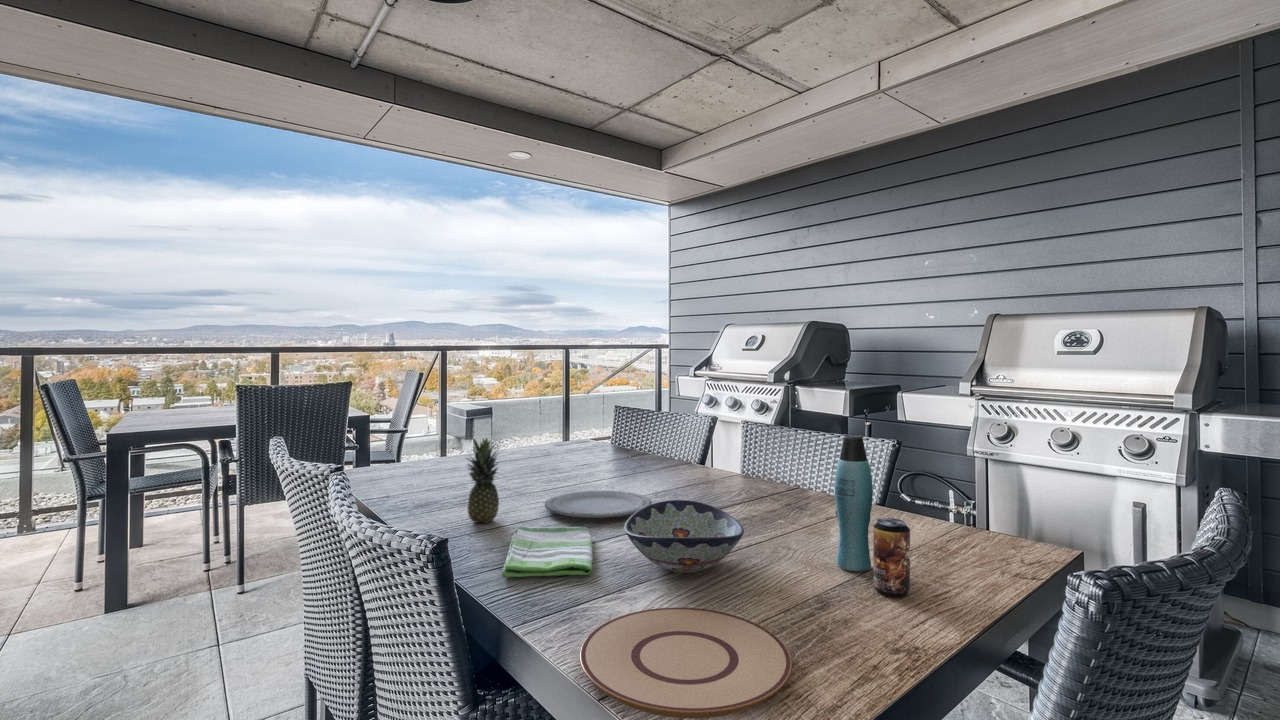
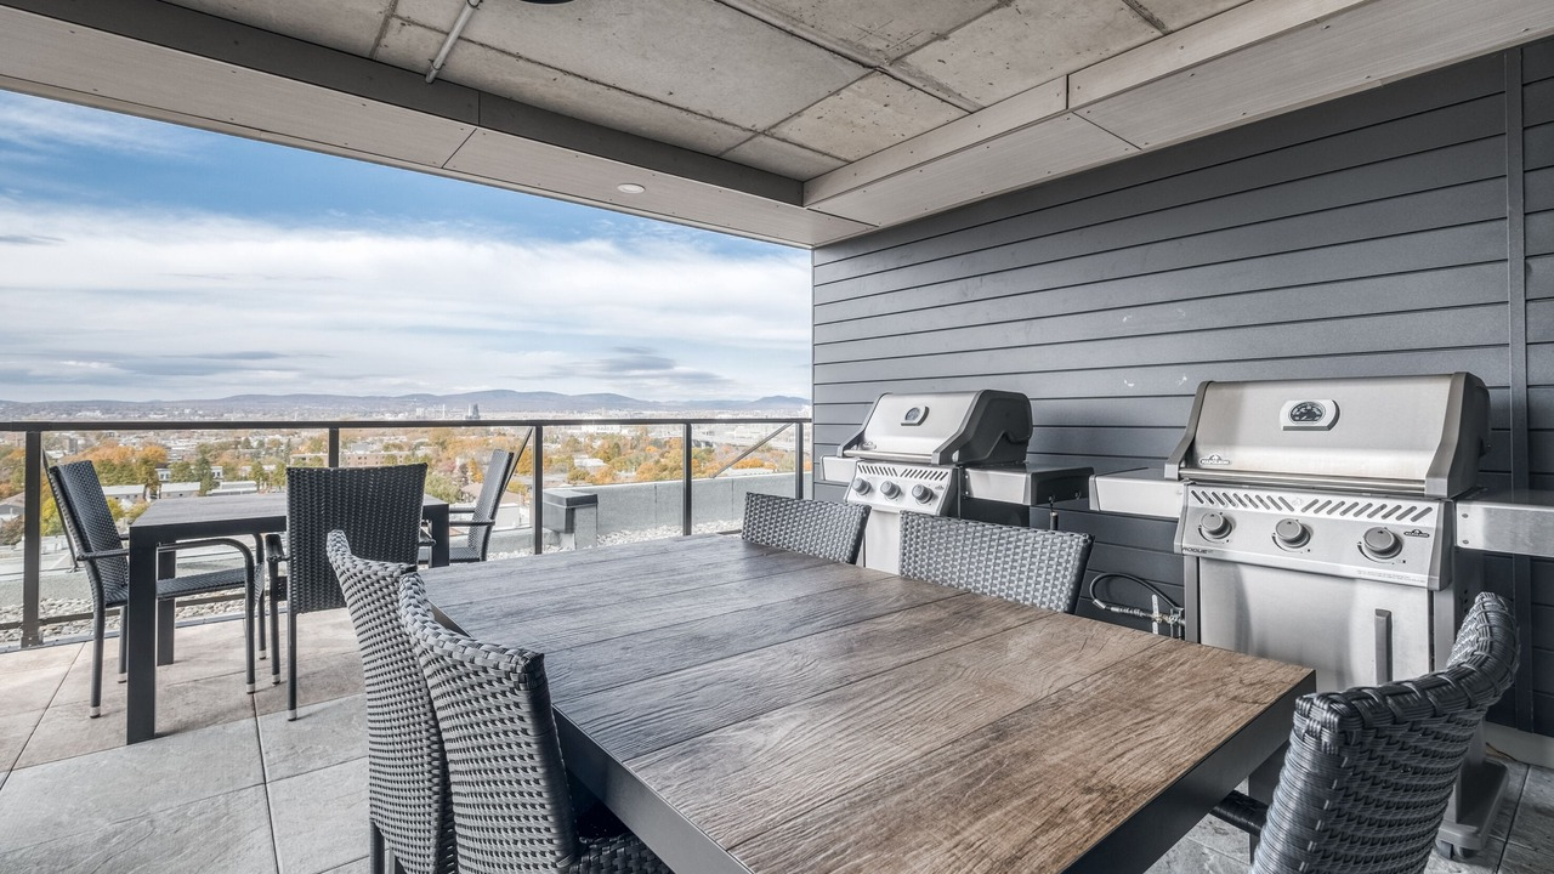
- beverage can [872,517,911,598]
- fruit [465,437,503,524]
- bottle [834,434,874,572]
- decorative bowl [623,499,745,574]
- plate [544,489,653,519]
- dish towel [501,525,594,578]
- plate [579,607,793,720]
